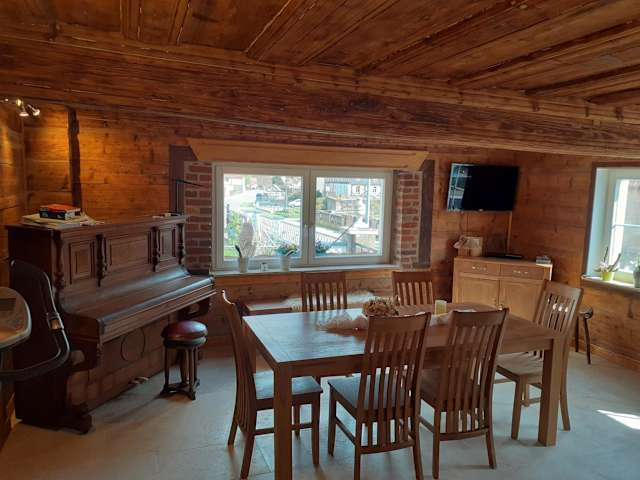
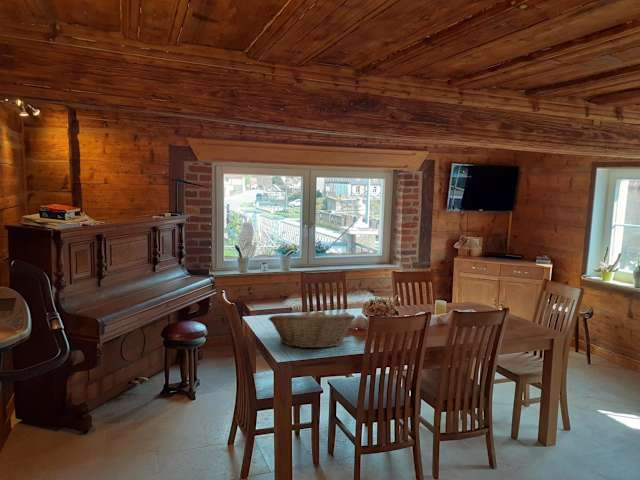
+ fruit basket [268,309,356,349]
